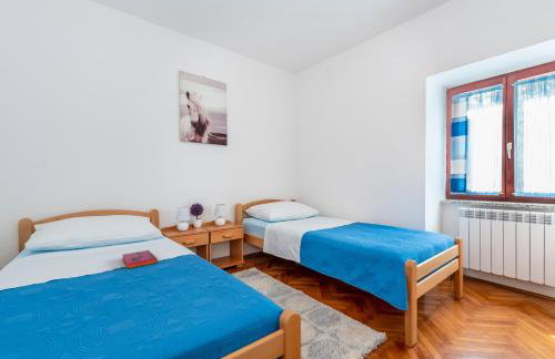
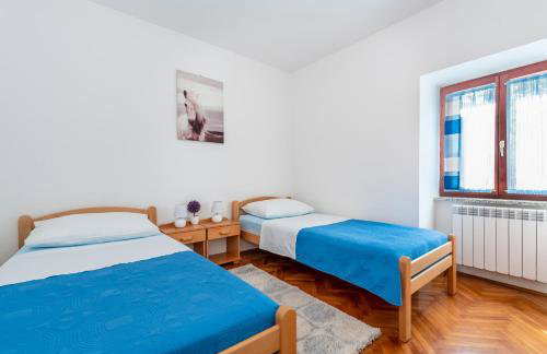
- hardback book [121,249,159,269]
